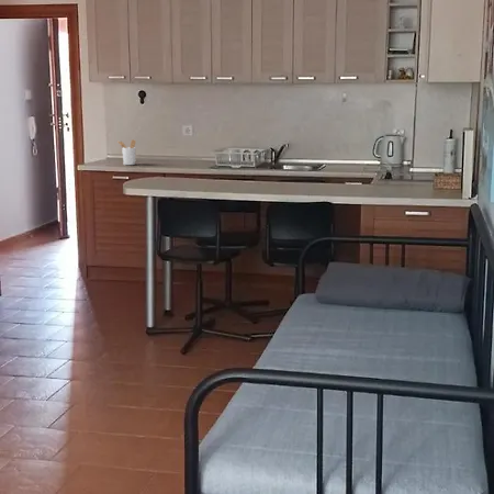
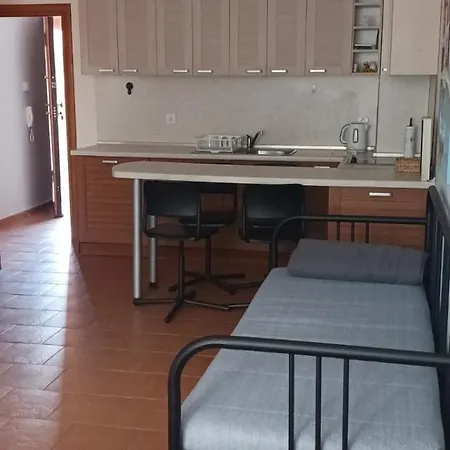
- utensil holder [116,138,137,166]
